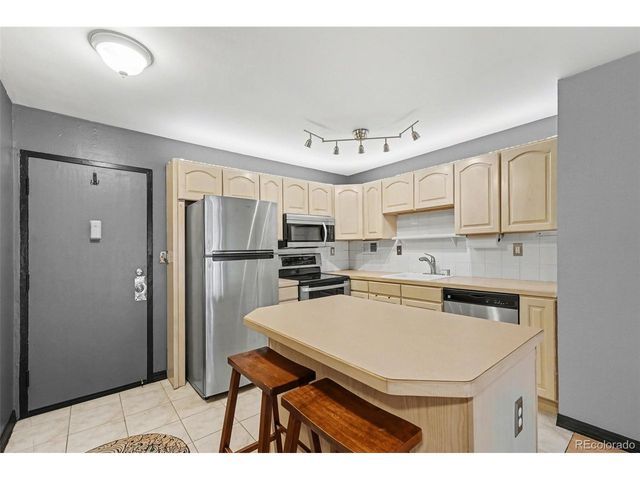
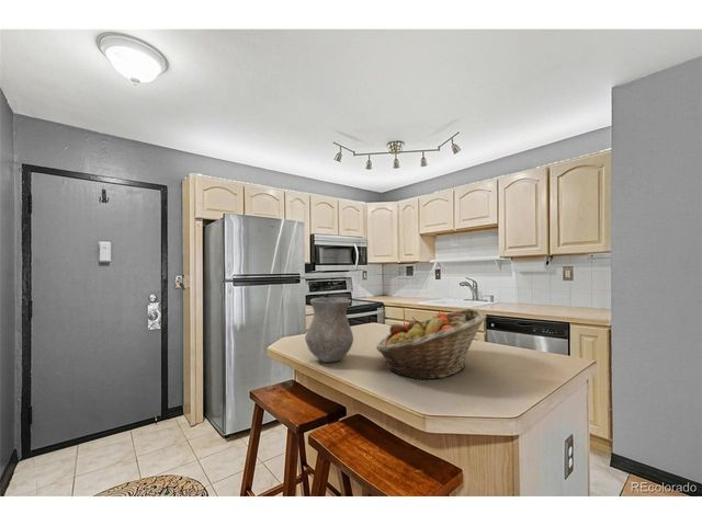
+ vase [304,297,354,364]
+ fruit basket [375,308,488,381]
